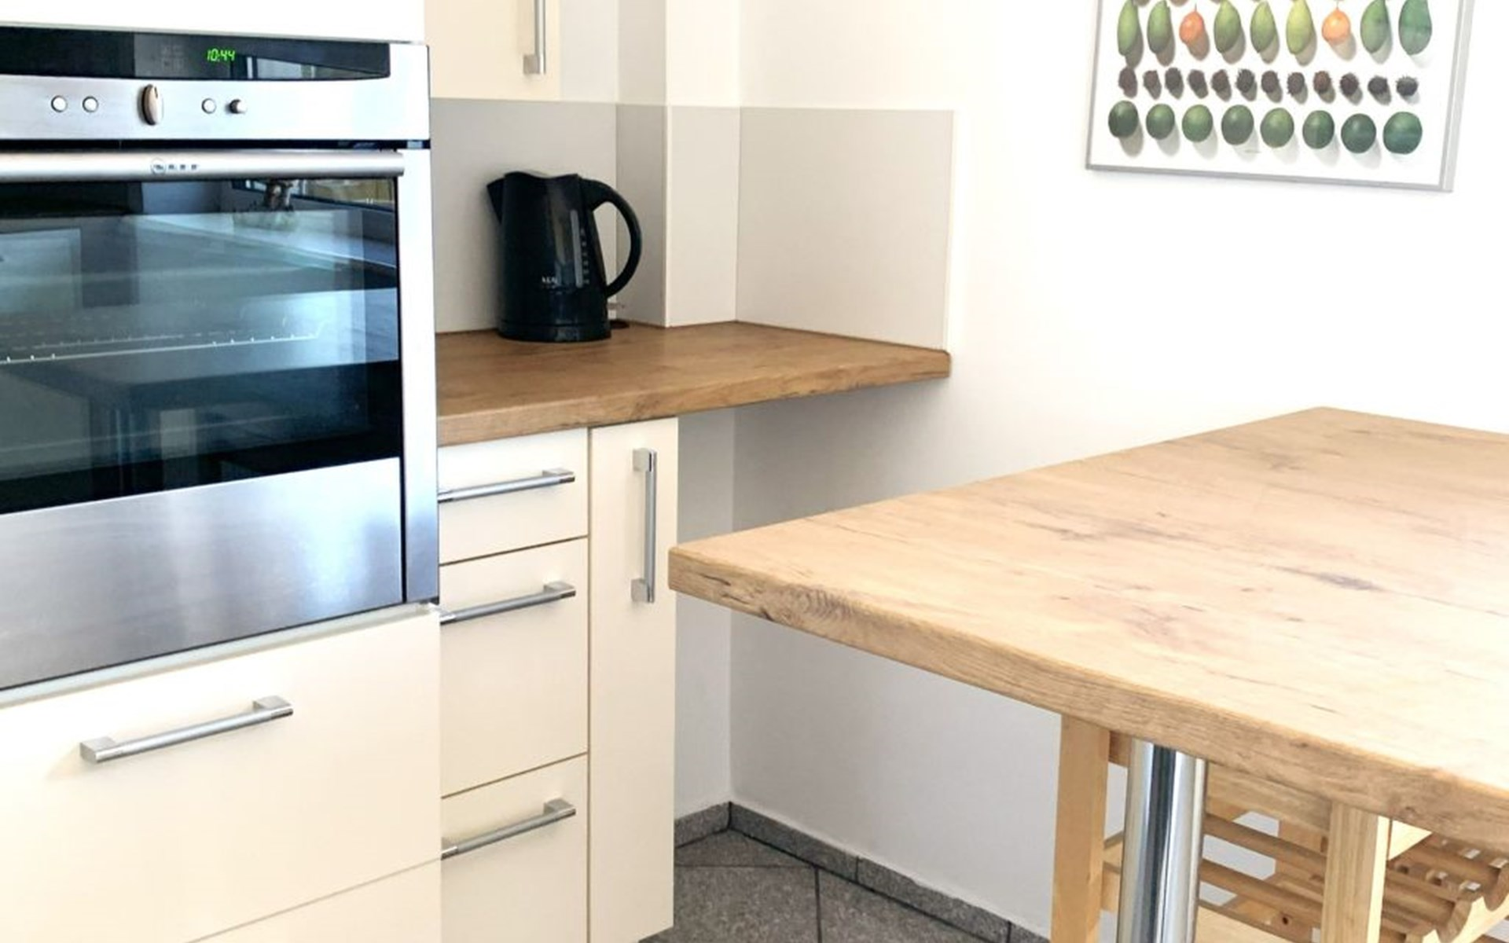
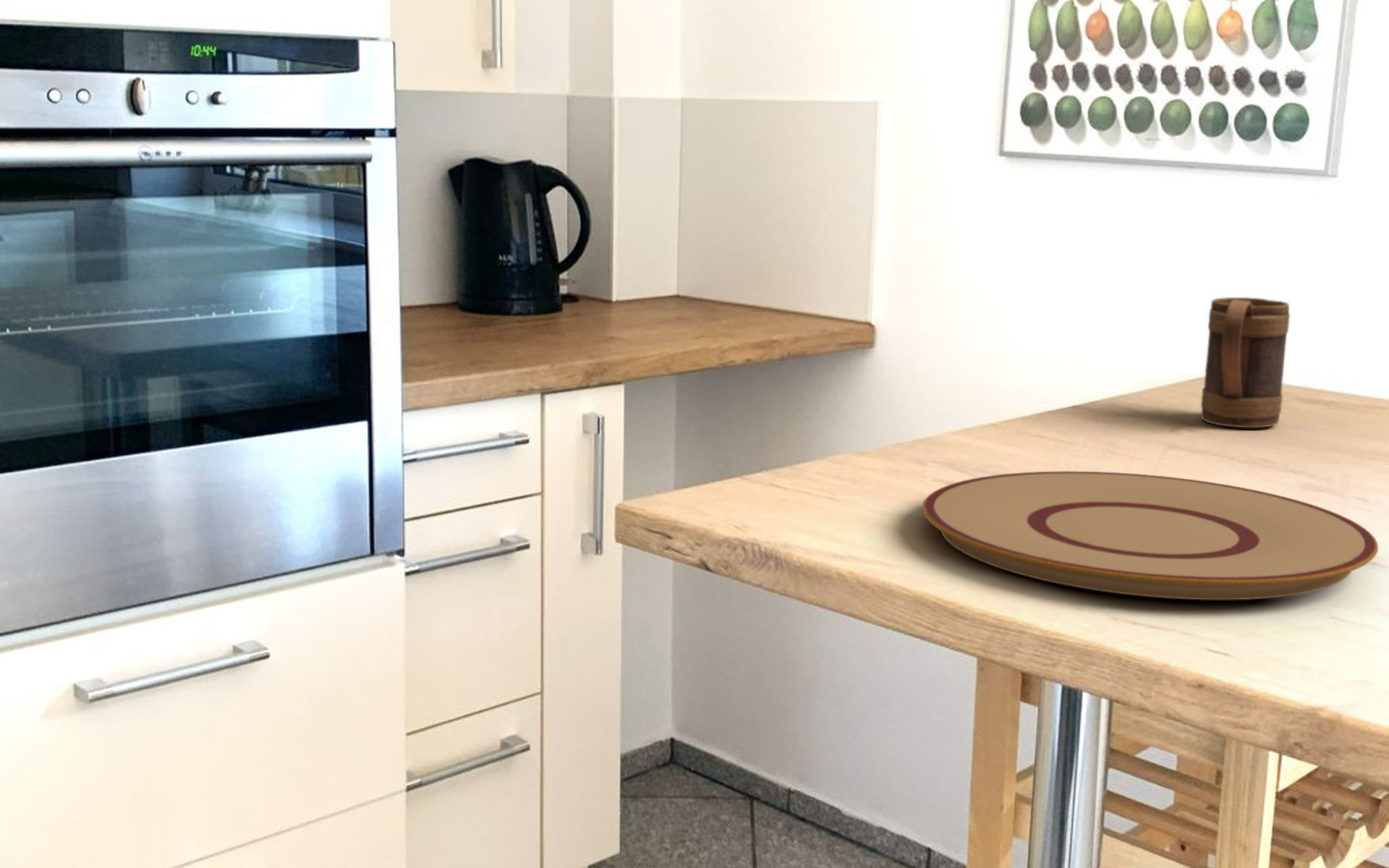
+ mug [1200,297,1291,428]
+ plate [922,471,1379,600]
